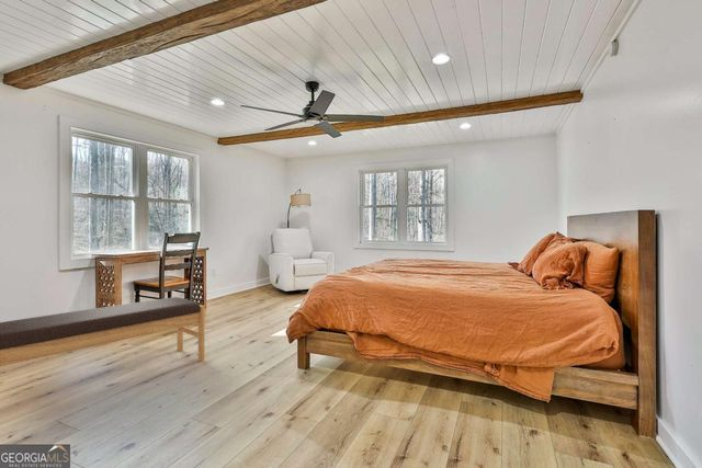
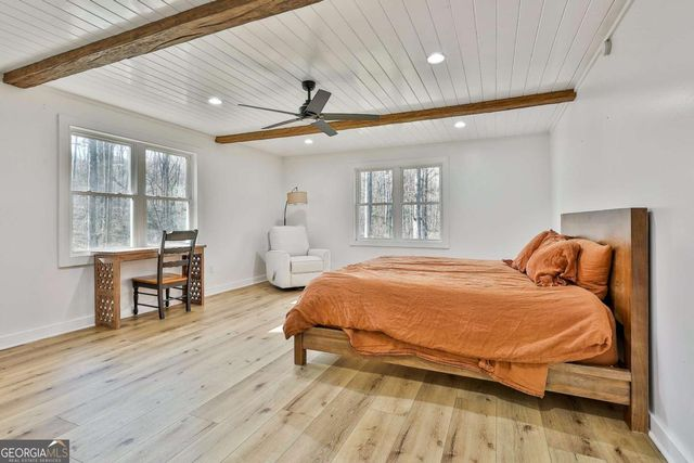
- bench [0,296,205,367]
